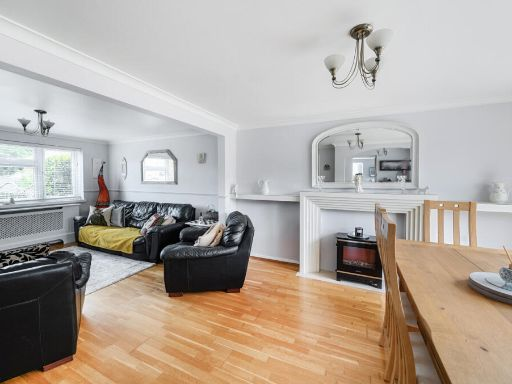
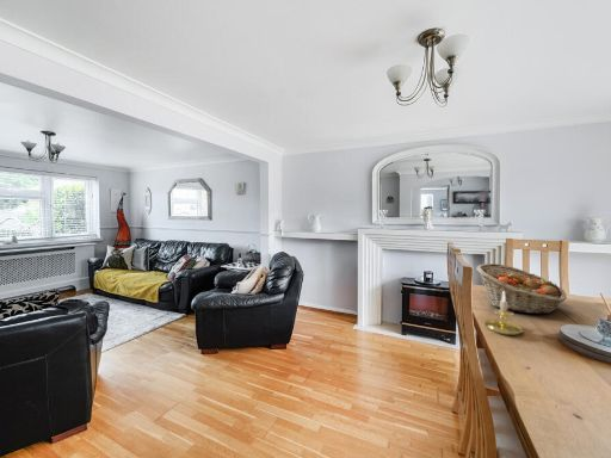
+ candle holder [483,292,525,336]
+ fruit basket [475,262,567,315]
